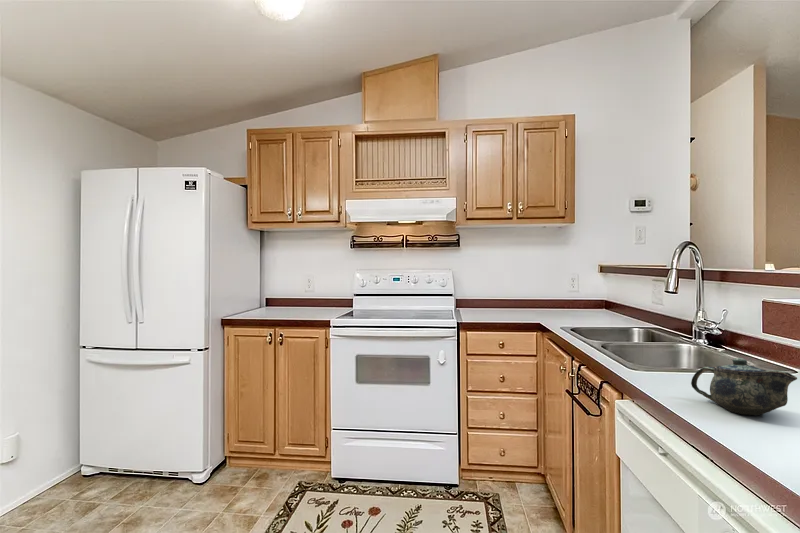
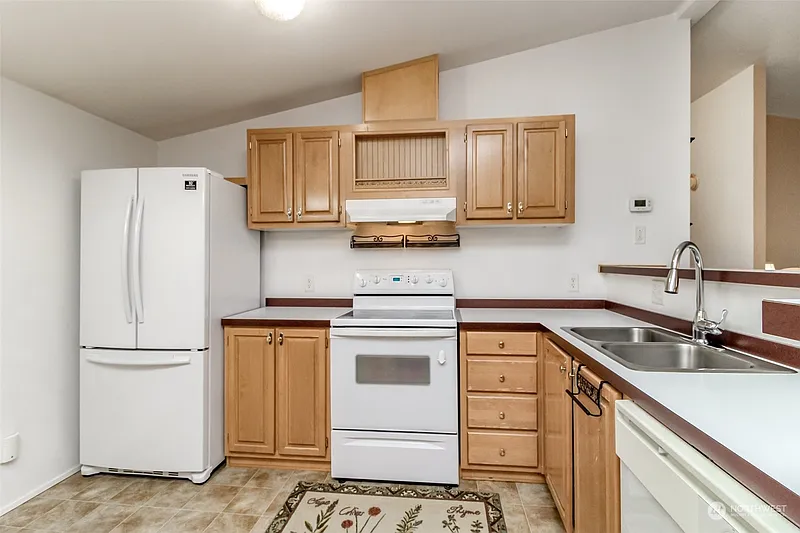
- chinaware [690,357,798,416]
